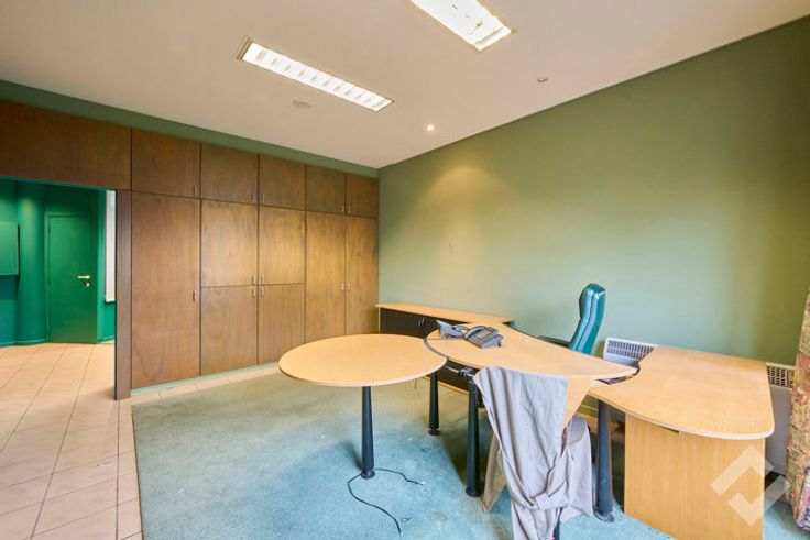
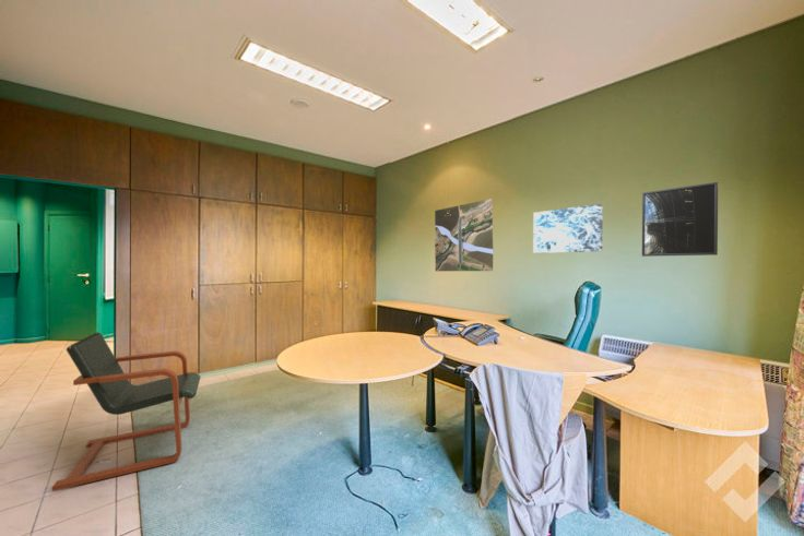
+ armchair [51,332,202,492]
+ map [434,198,494,272]
+ wall art [532,203,604,254]
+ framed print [641,181,719,258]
